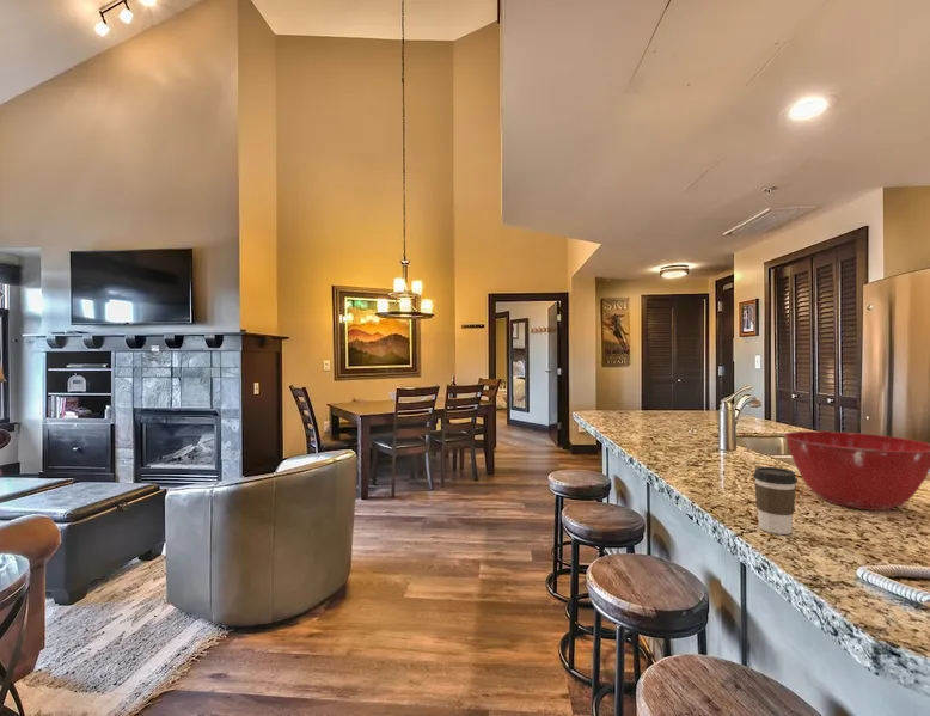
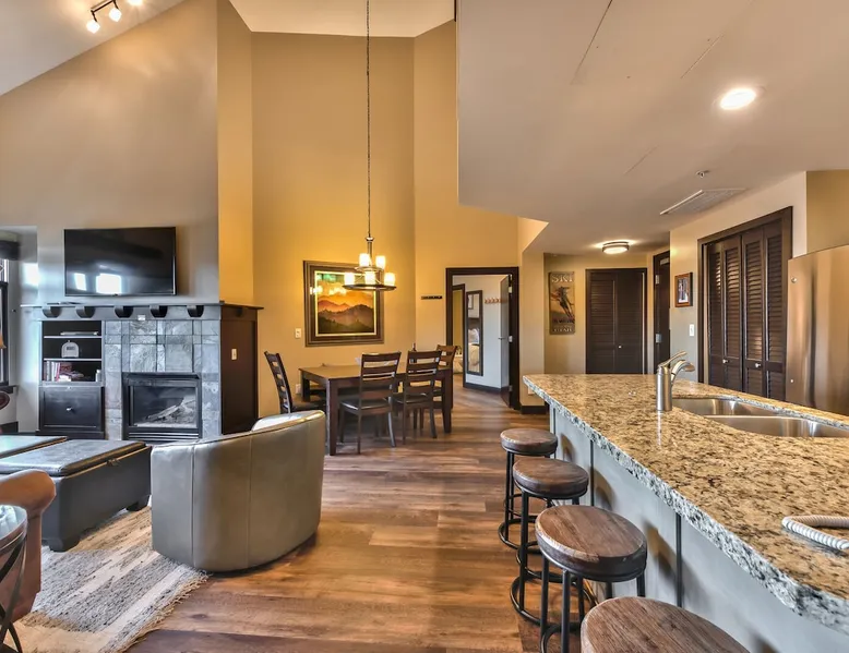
- coffee cup [752,466,799,536]
- mixing bowl [783,430,930,512]
